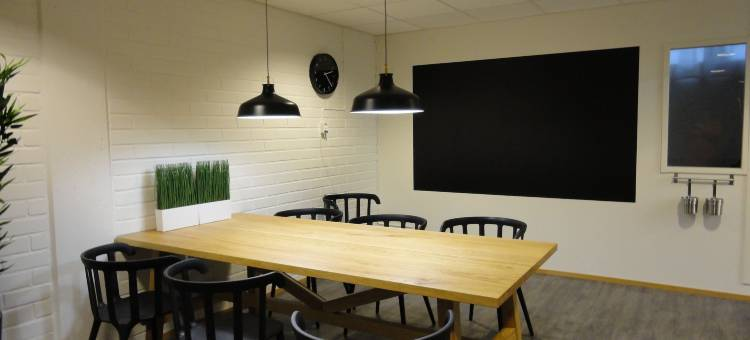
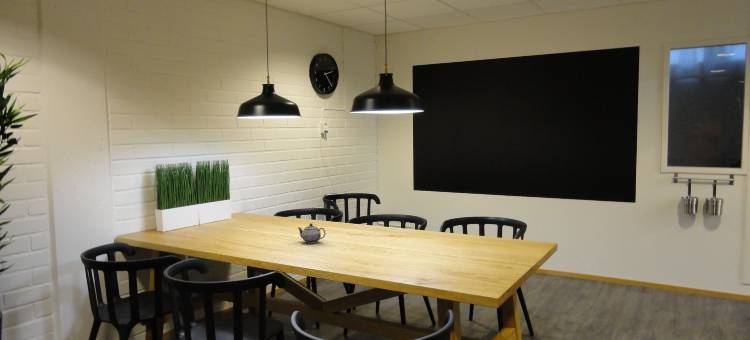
+ teapot [297,223,327,244]
